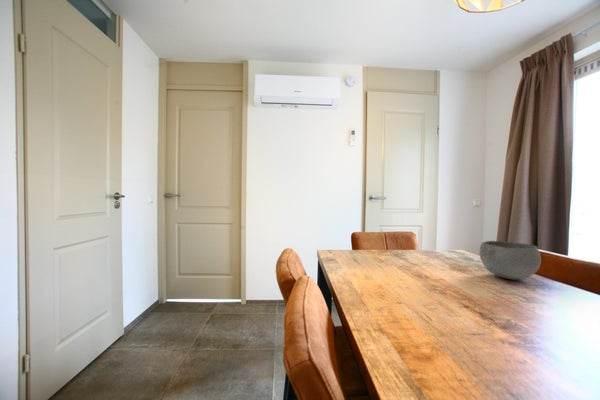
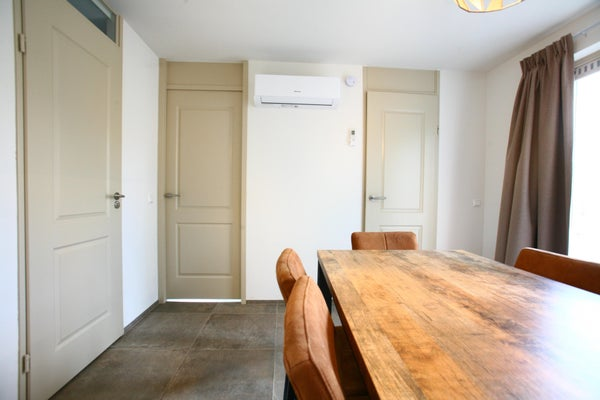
- bowl [479,240,542,281]
